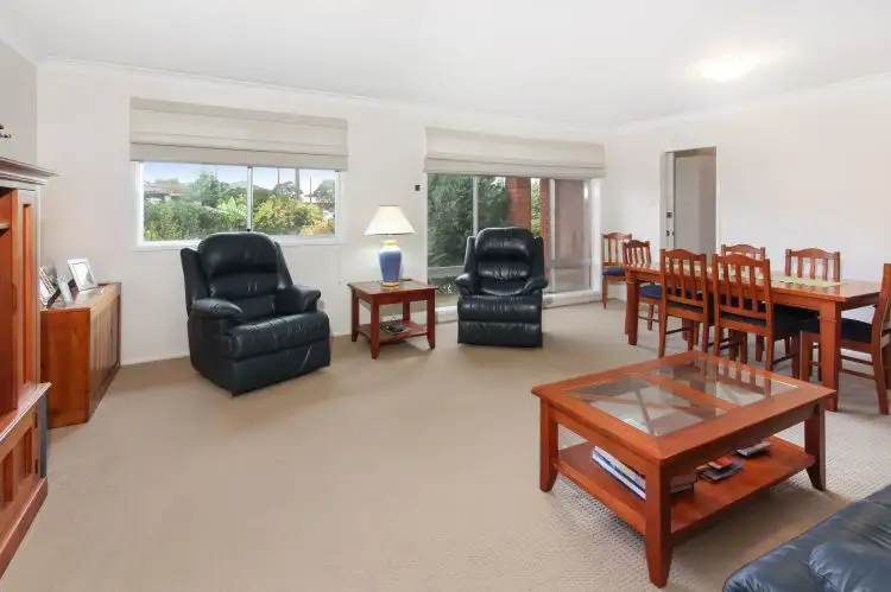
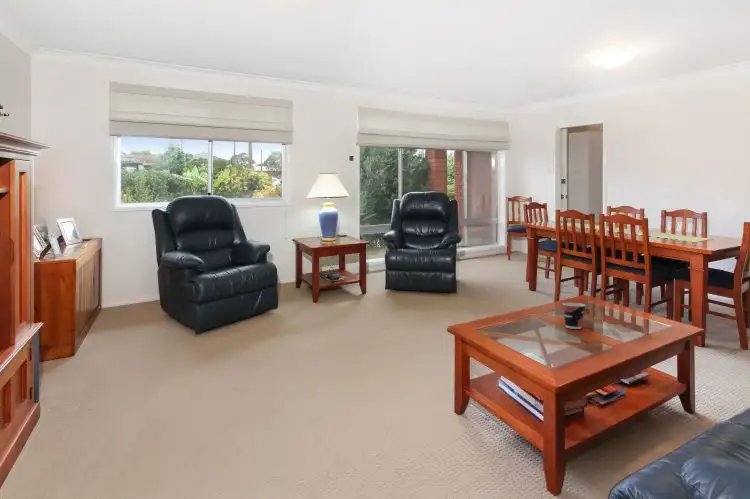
+ cup [562,302,586,330]
